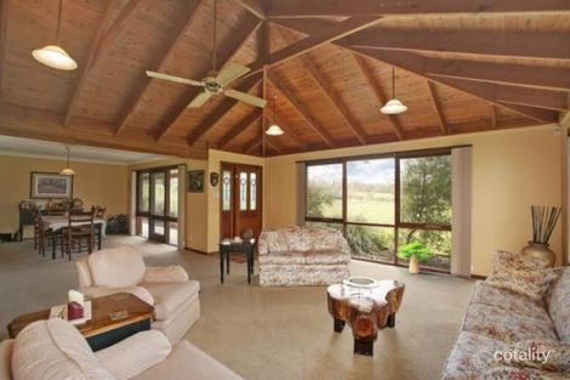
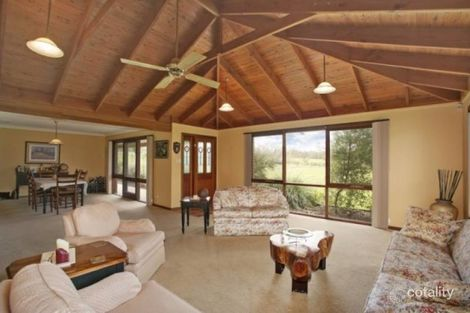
- potted plant [394,240,434,274]
